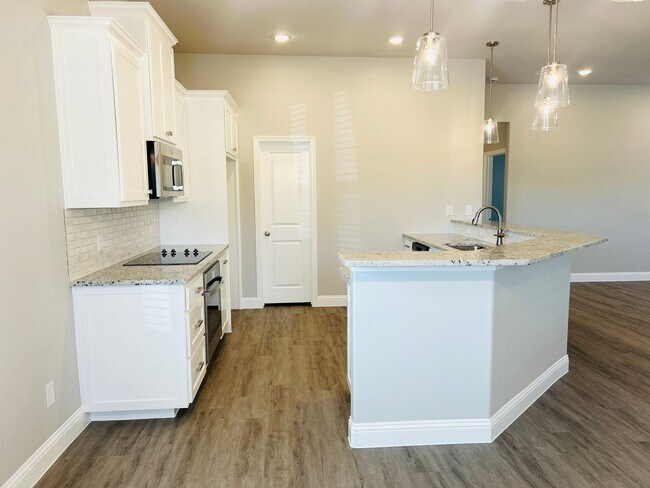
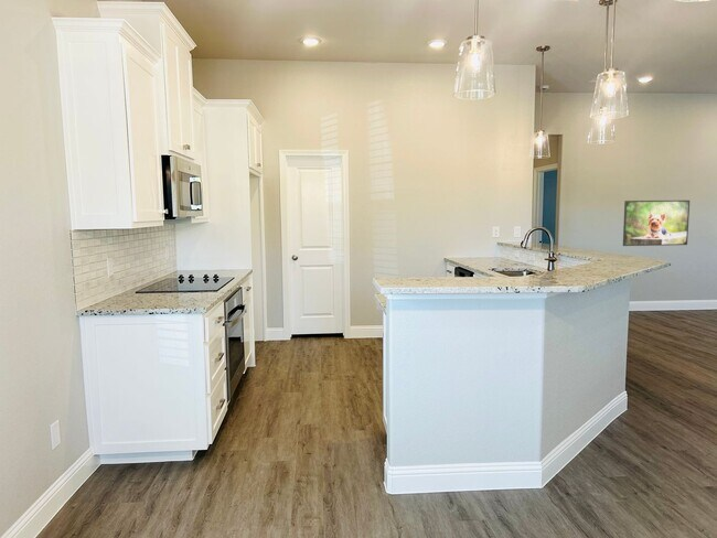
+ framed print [622,200,691,247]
